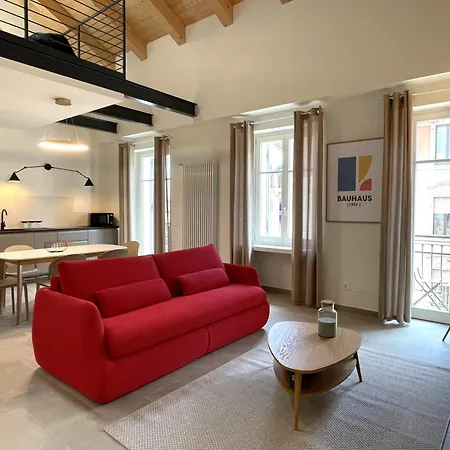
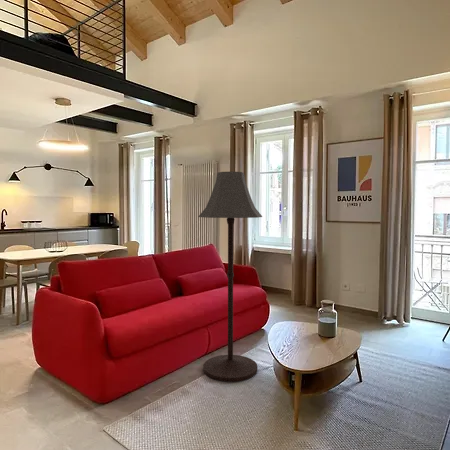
+ floor lamp [198,170,263,383]
